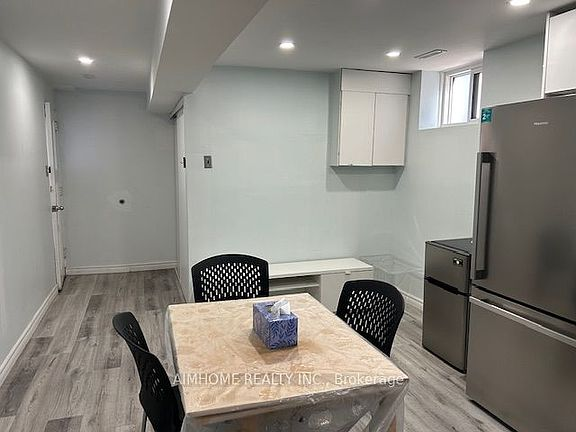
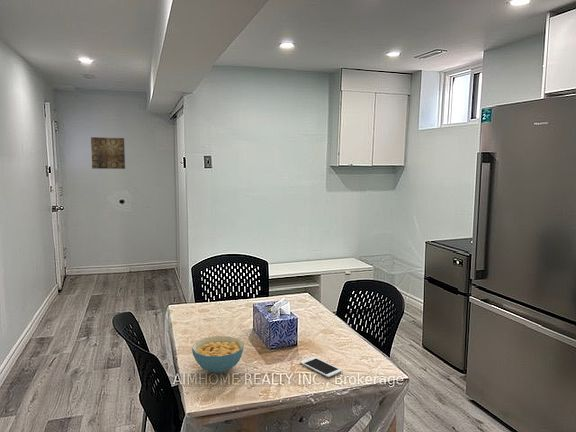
+ cereal bowl [191,335,245,374]
+ wall art [90,136,126,170]
+ cell phone [299,356,343,378]
